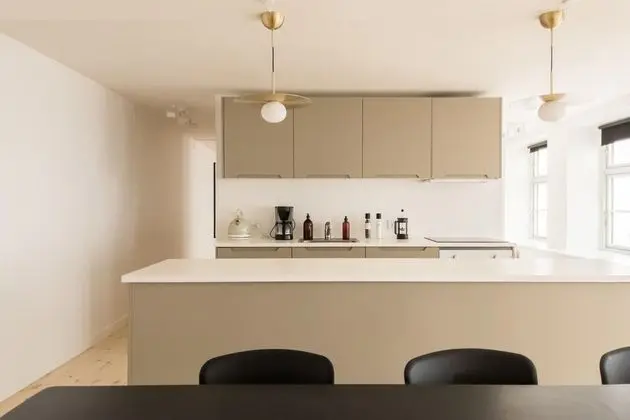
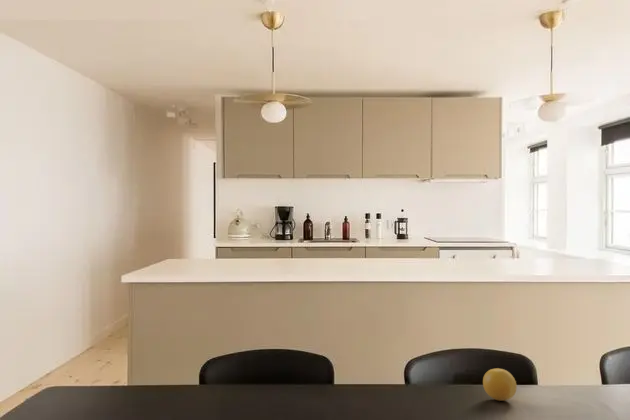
+ fruit [482,368,518,402]
